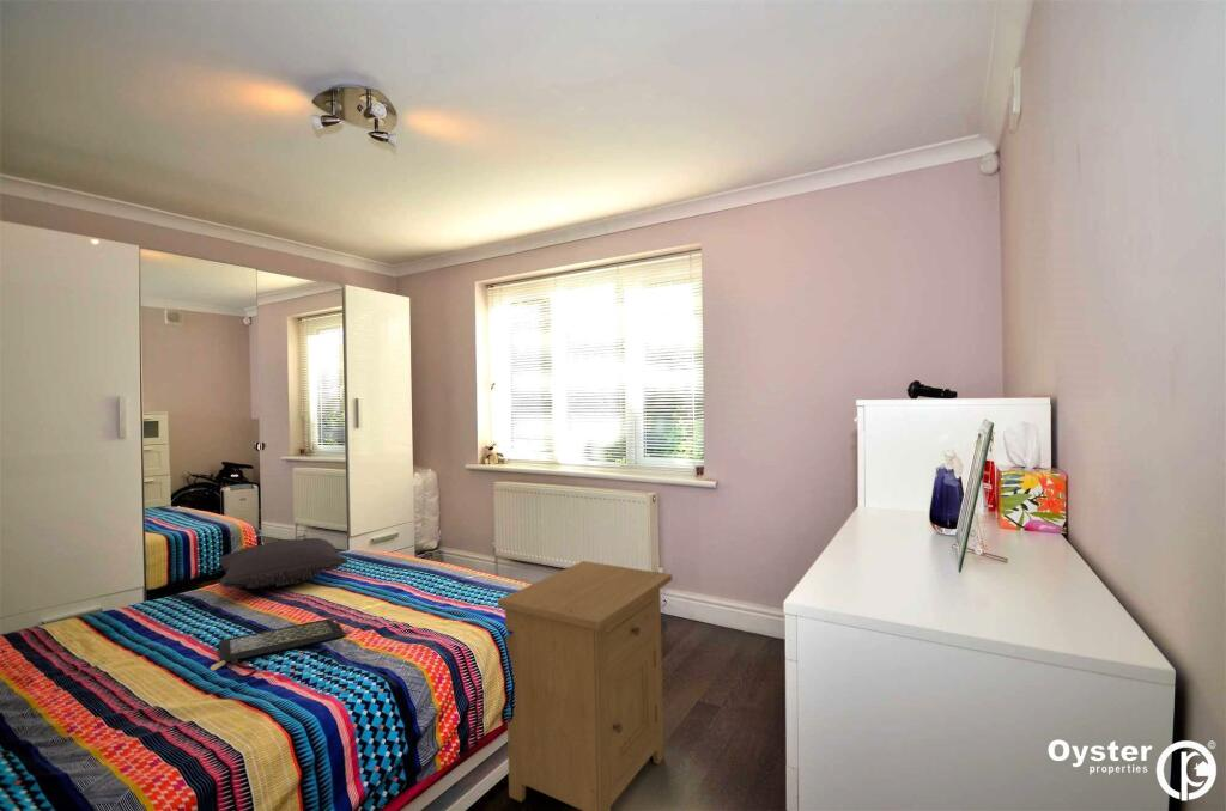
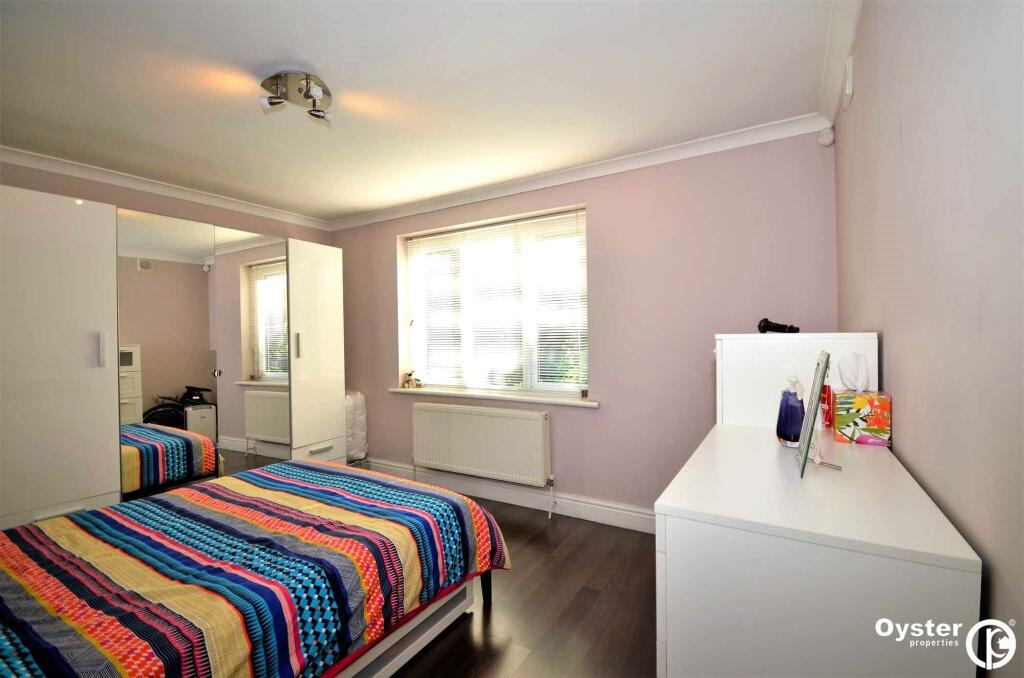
- pillow [218,537,350,590]
- clutch bag [210,617,352,679]
- nightstand [497,560,673,811]
